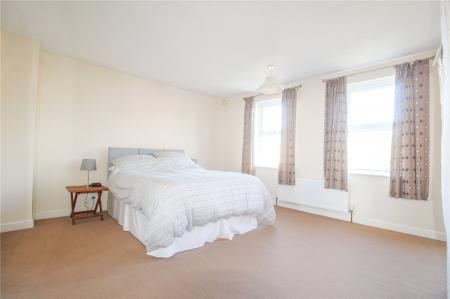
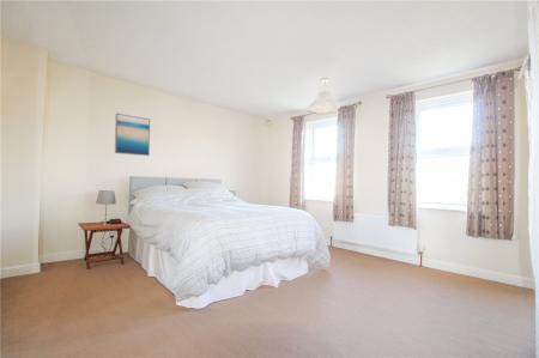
+ wall art [114,113,151,157]
